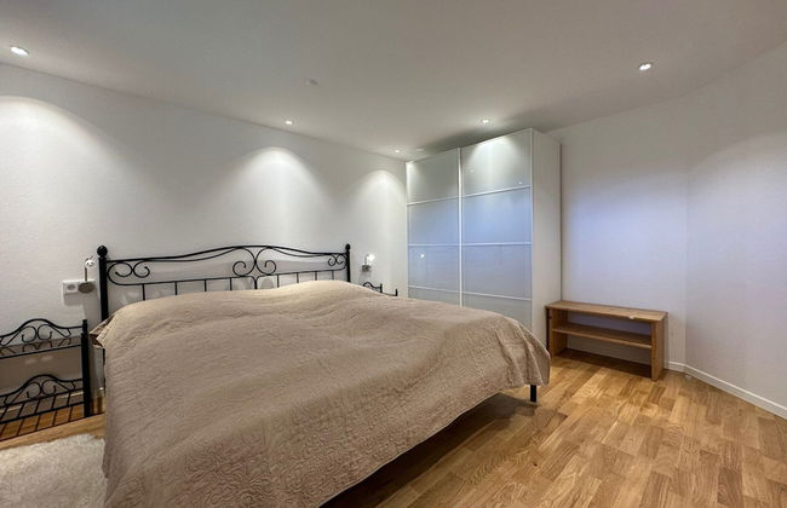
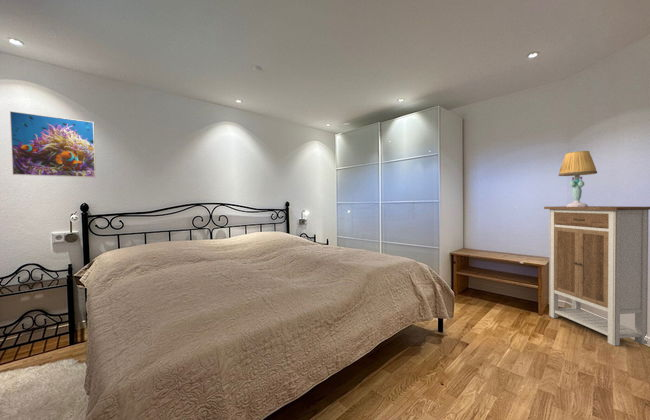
+ cabinet [543,205,650,347]
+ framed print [9,110,97,179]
+ table lamp [557,150,598,207]
